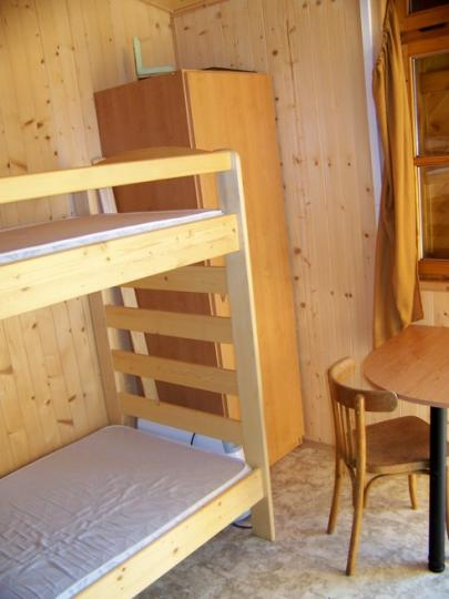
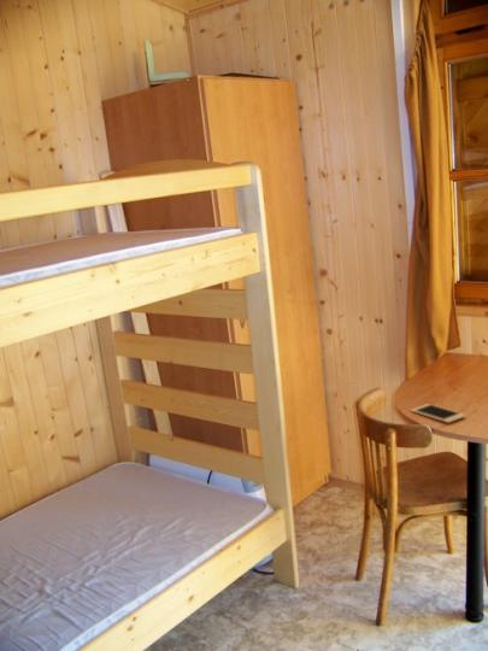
+ cell phone [410,403,466,424]
